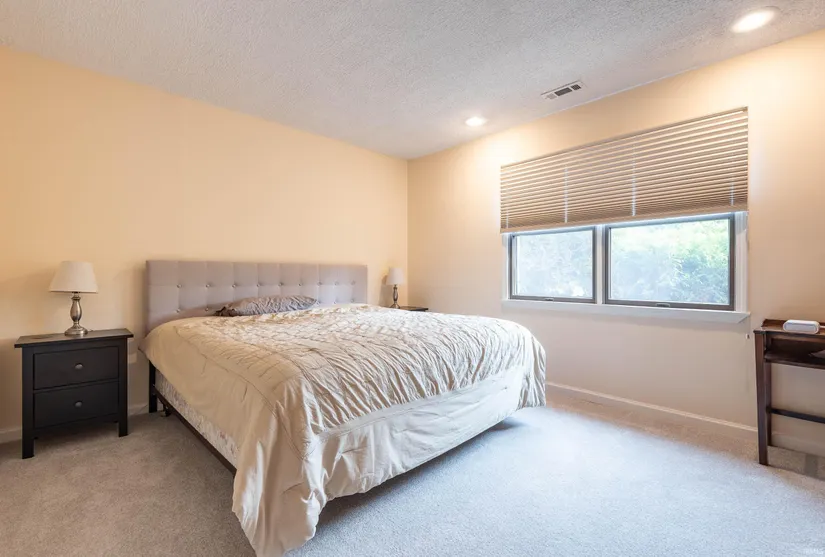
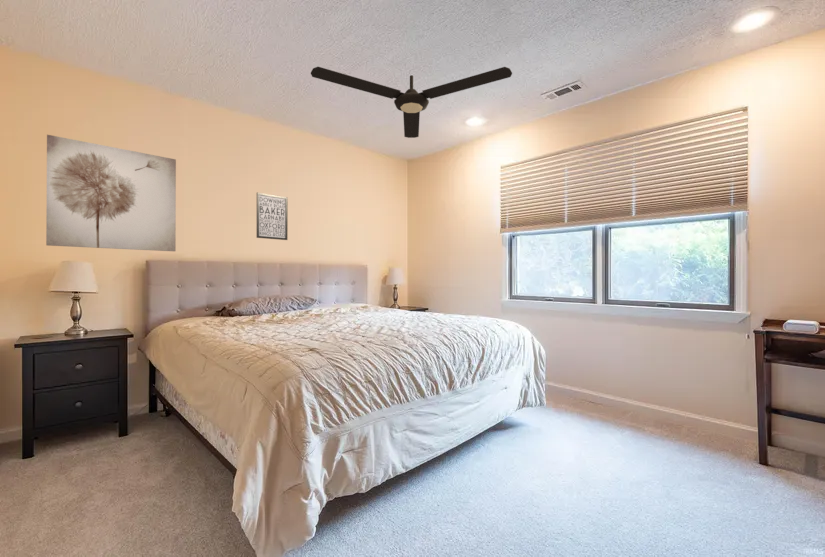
+ wall art [45,134,177,252]
+ wall art [256,192,289,241]
+ ceiling fan [310,66,513,139]
